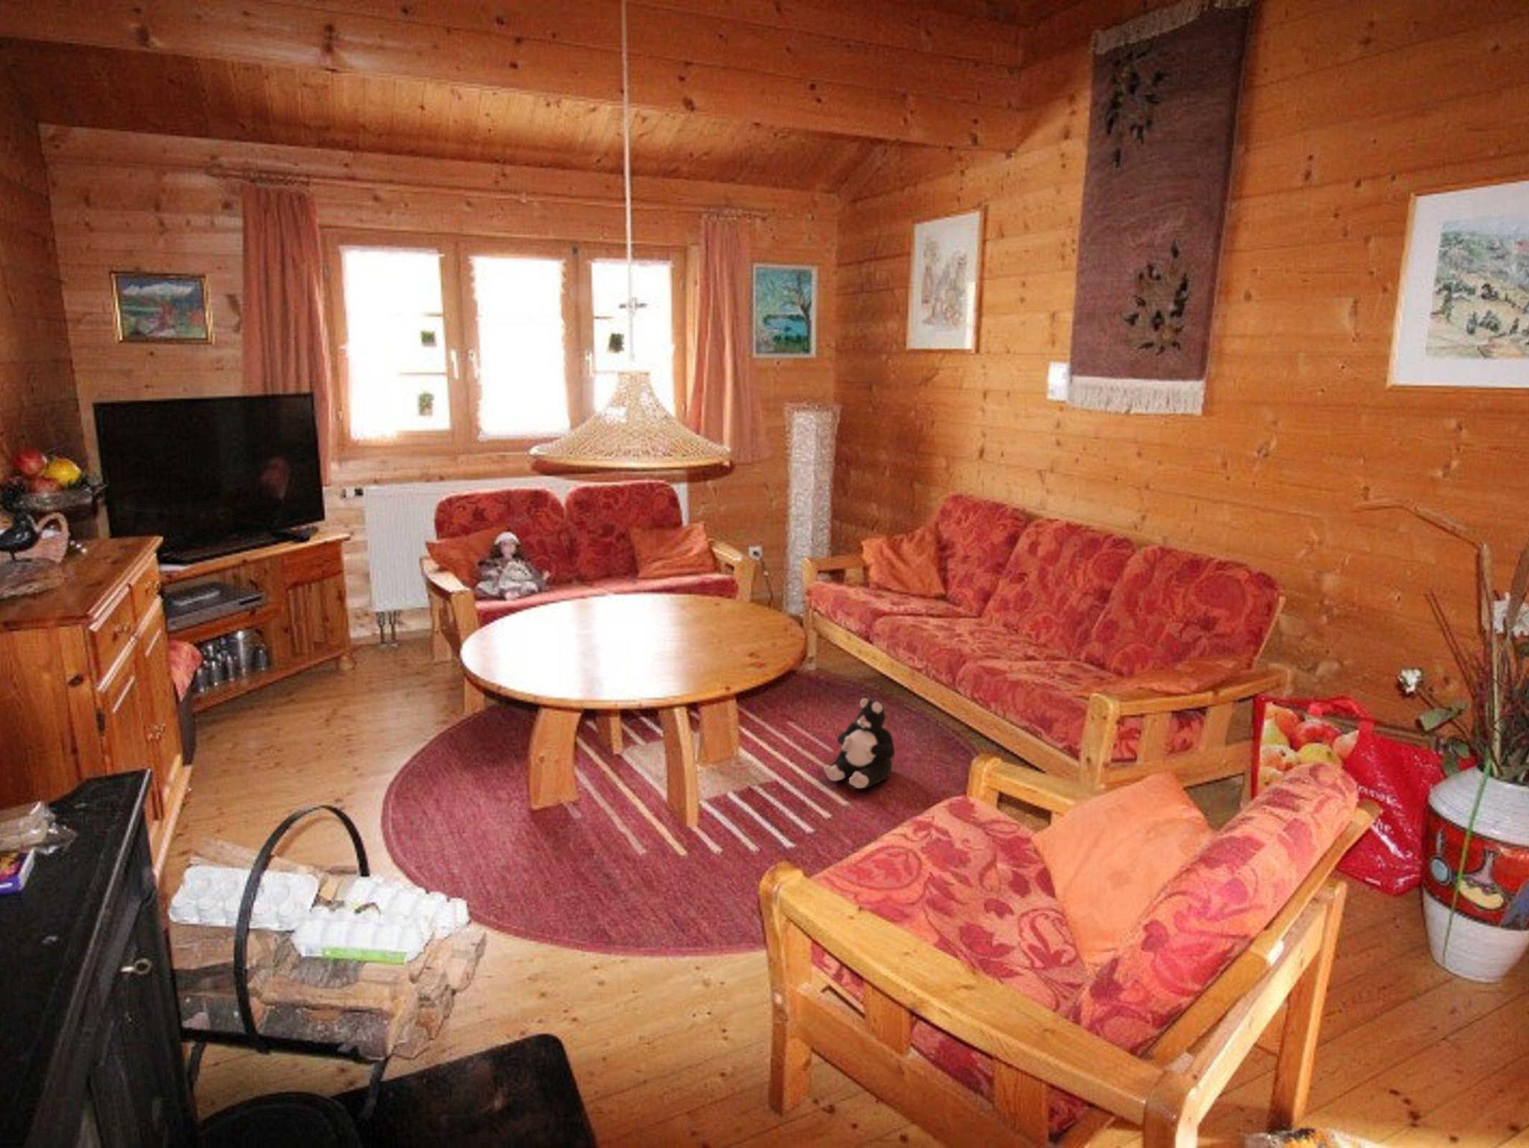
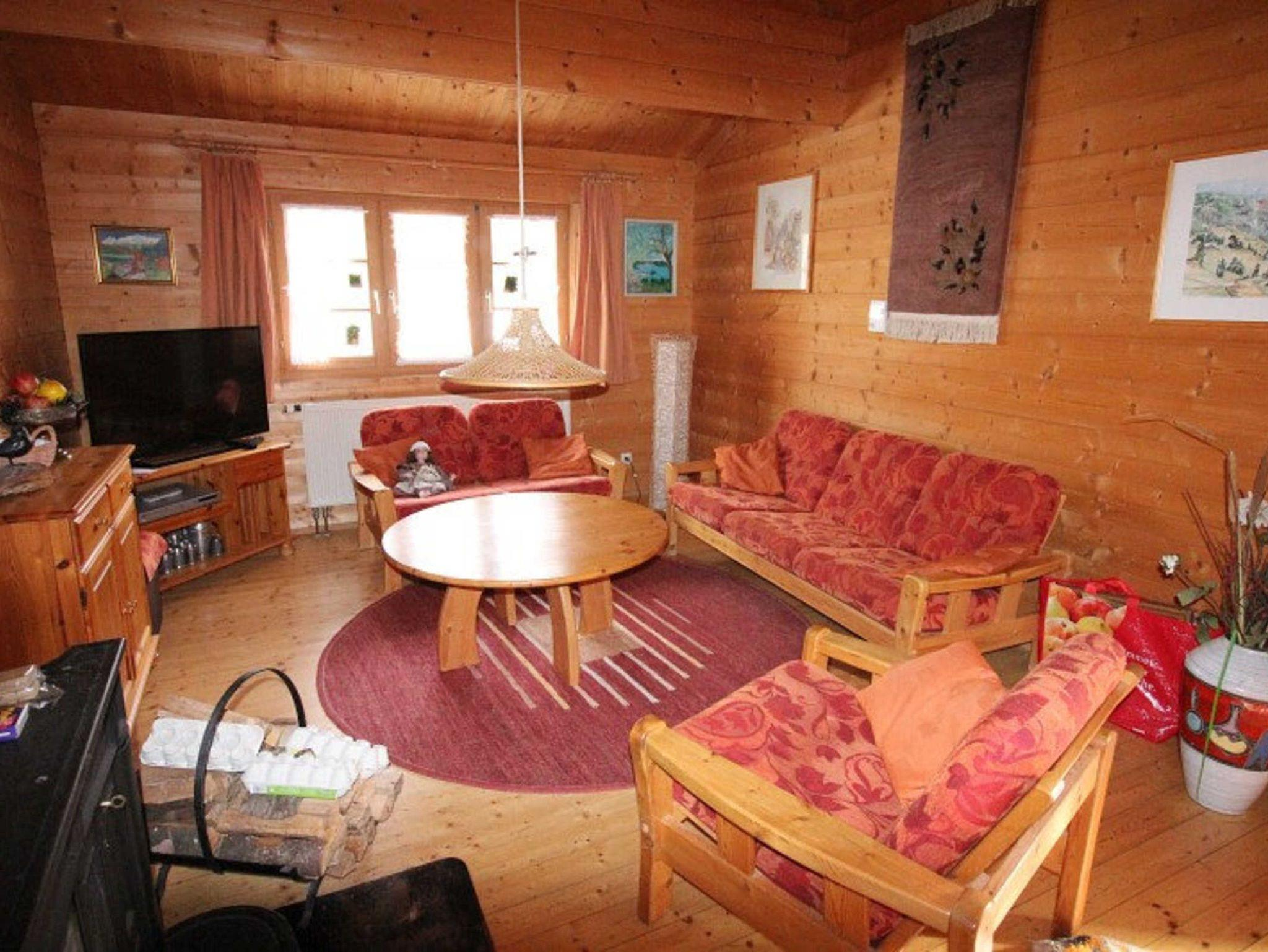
- plush toy [824,697,895,790]
